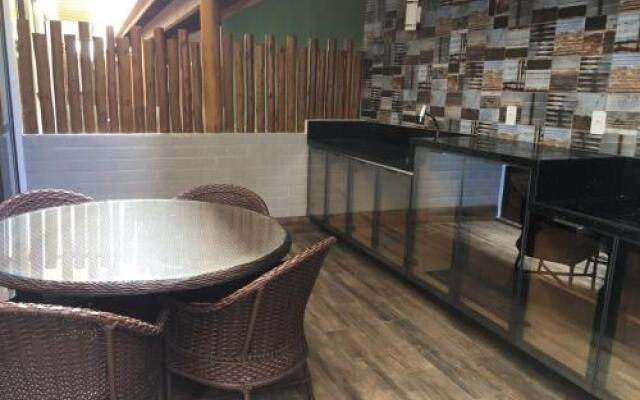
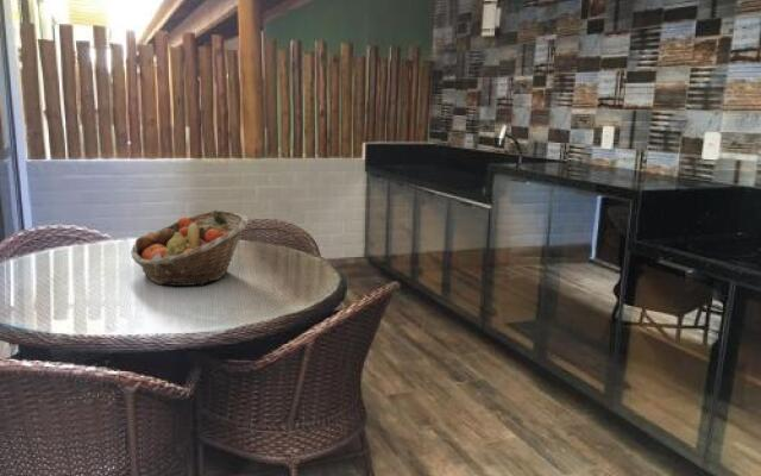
+ fruit basket [130,209,250,287]
